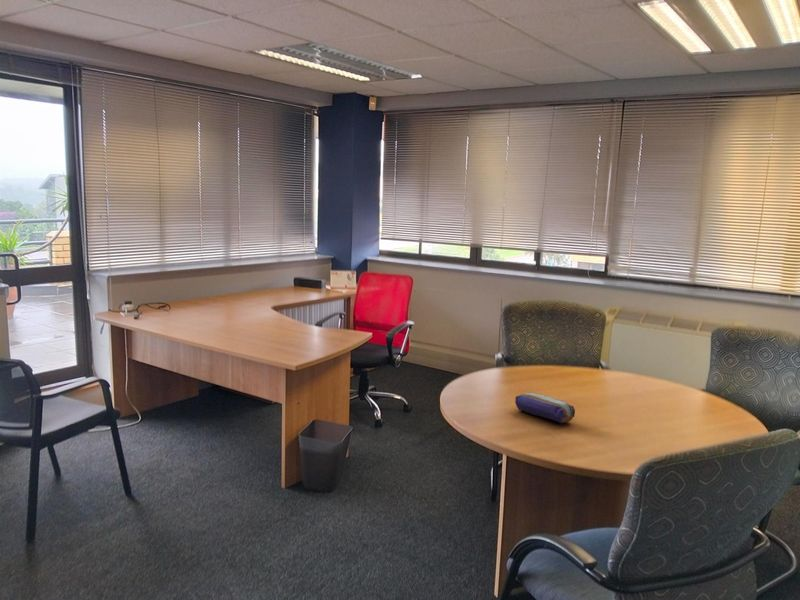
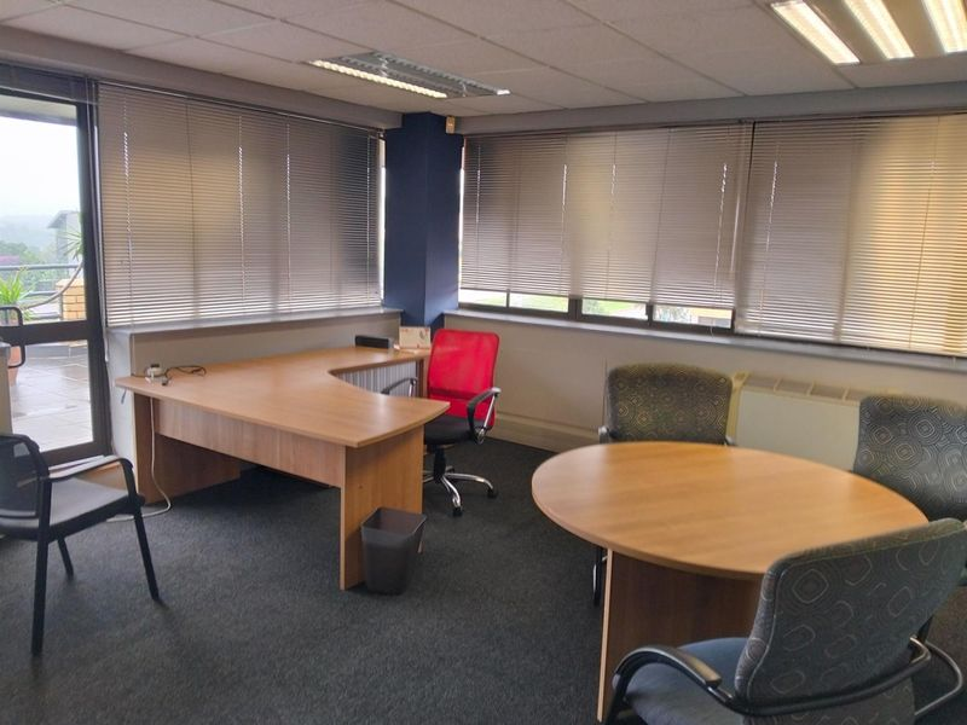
- pencil case [514,392,576,424]
